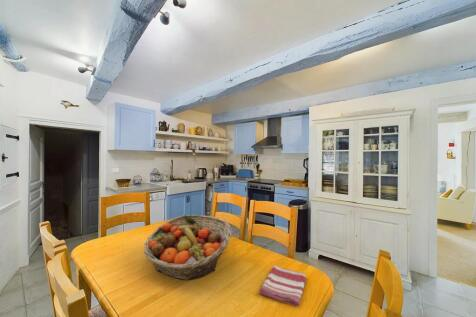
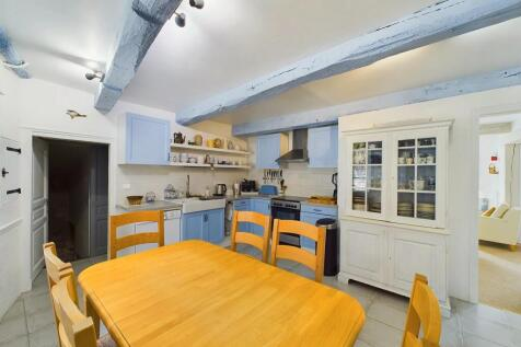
- fruit basket [143,214,233,281]
- dish towel [258,265,307,307]
